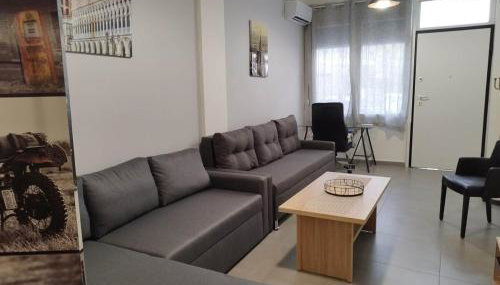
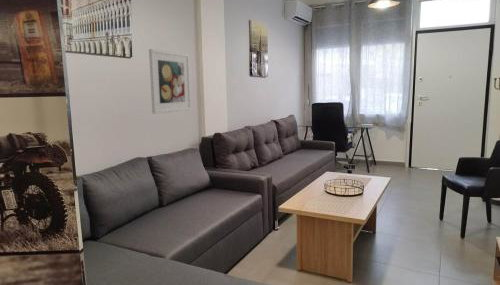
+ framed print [148,48,192,115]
